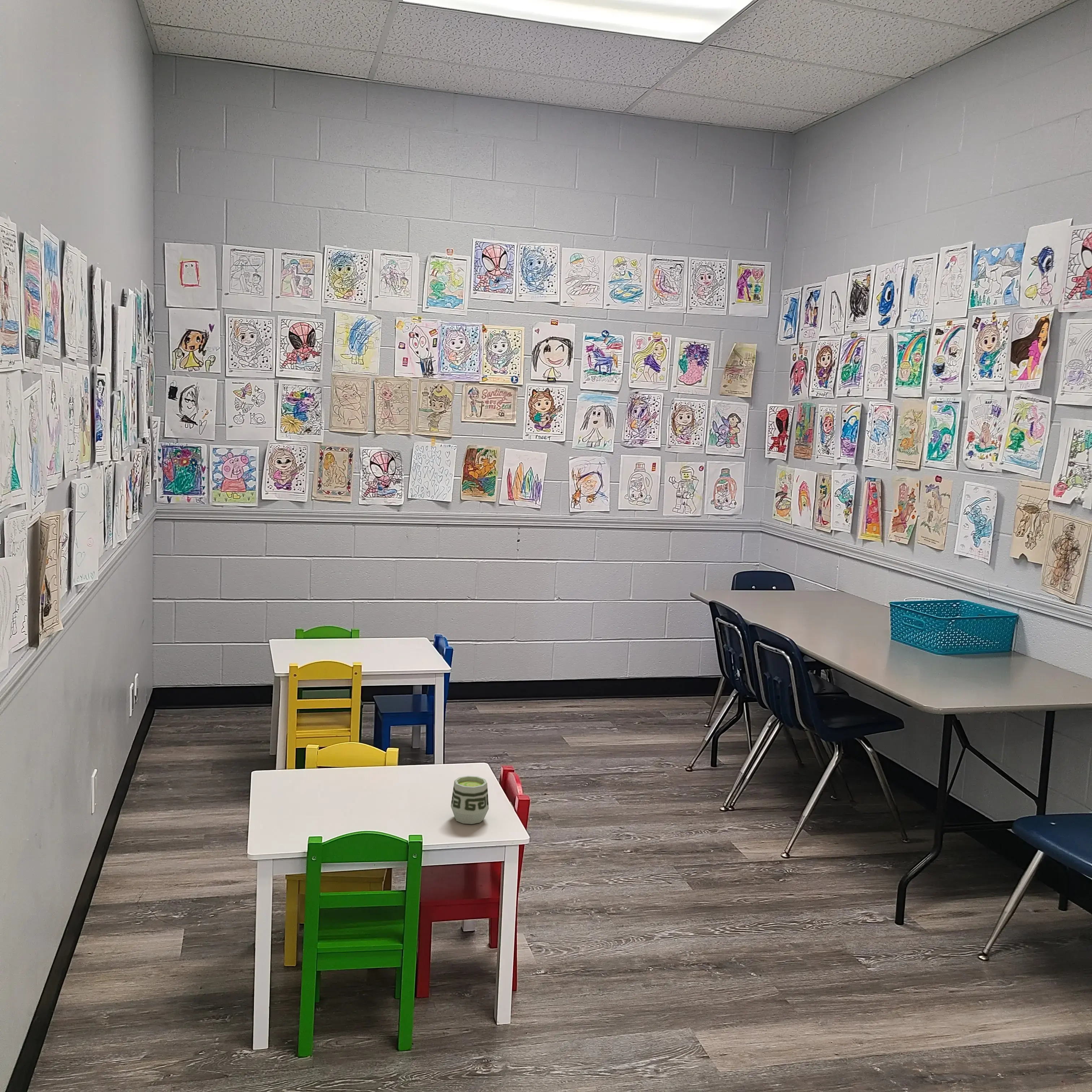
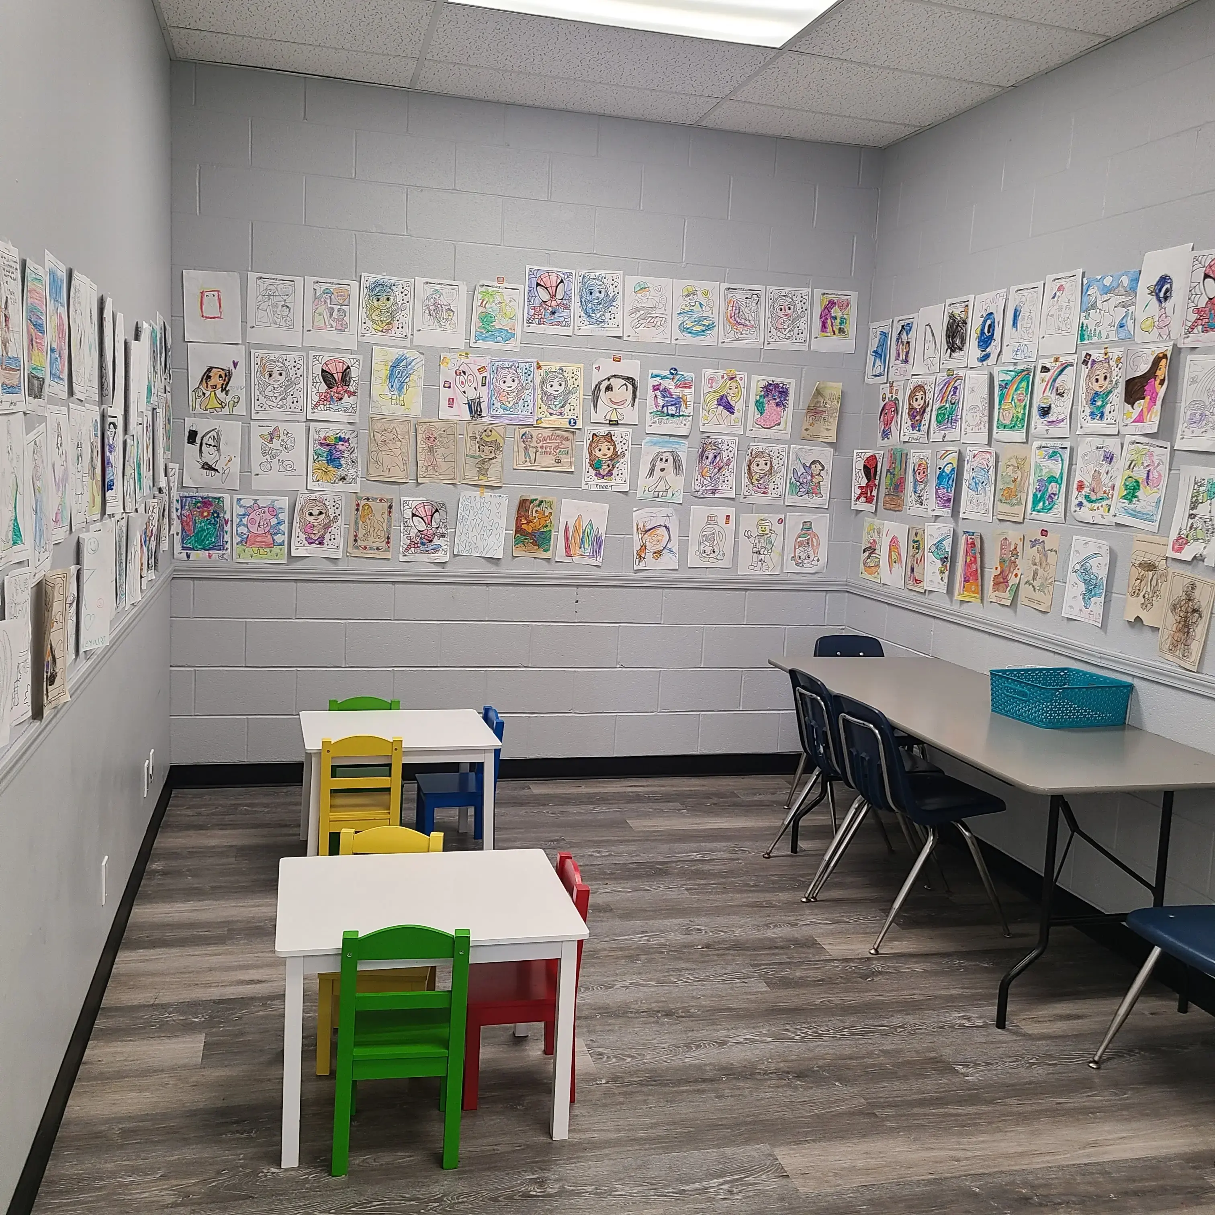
- cup [451,776,489,824]
